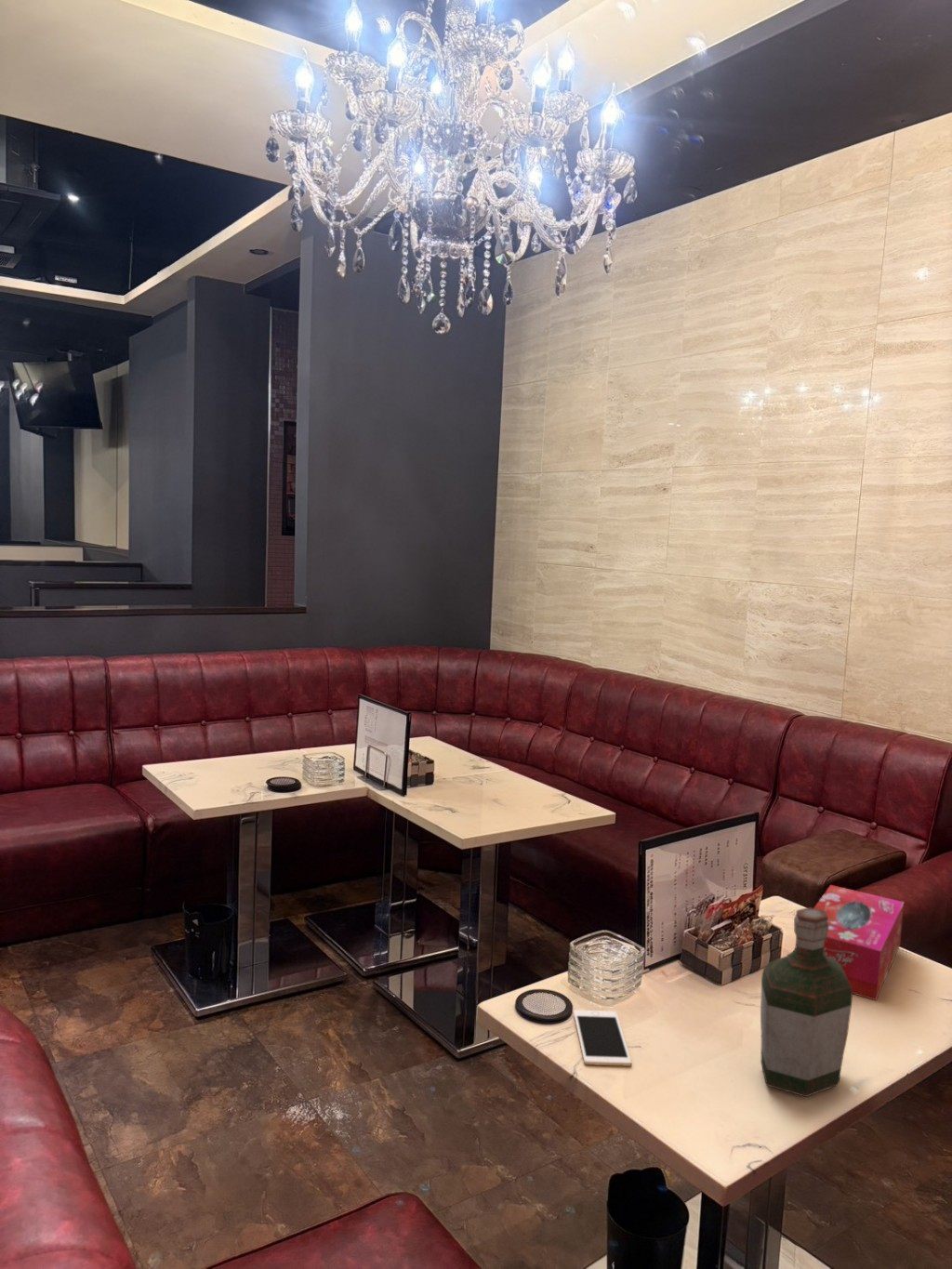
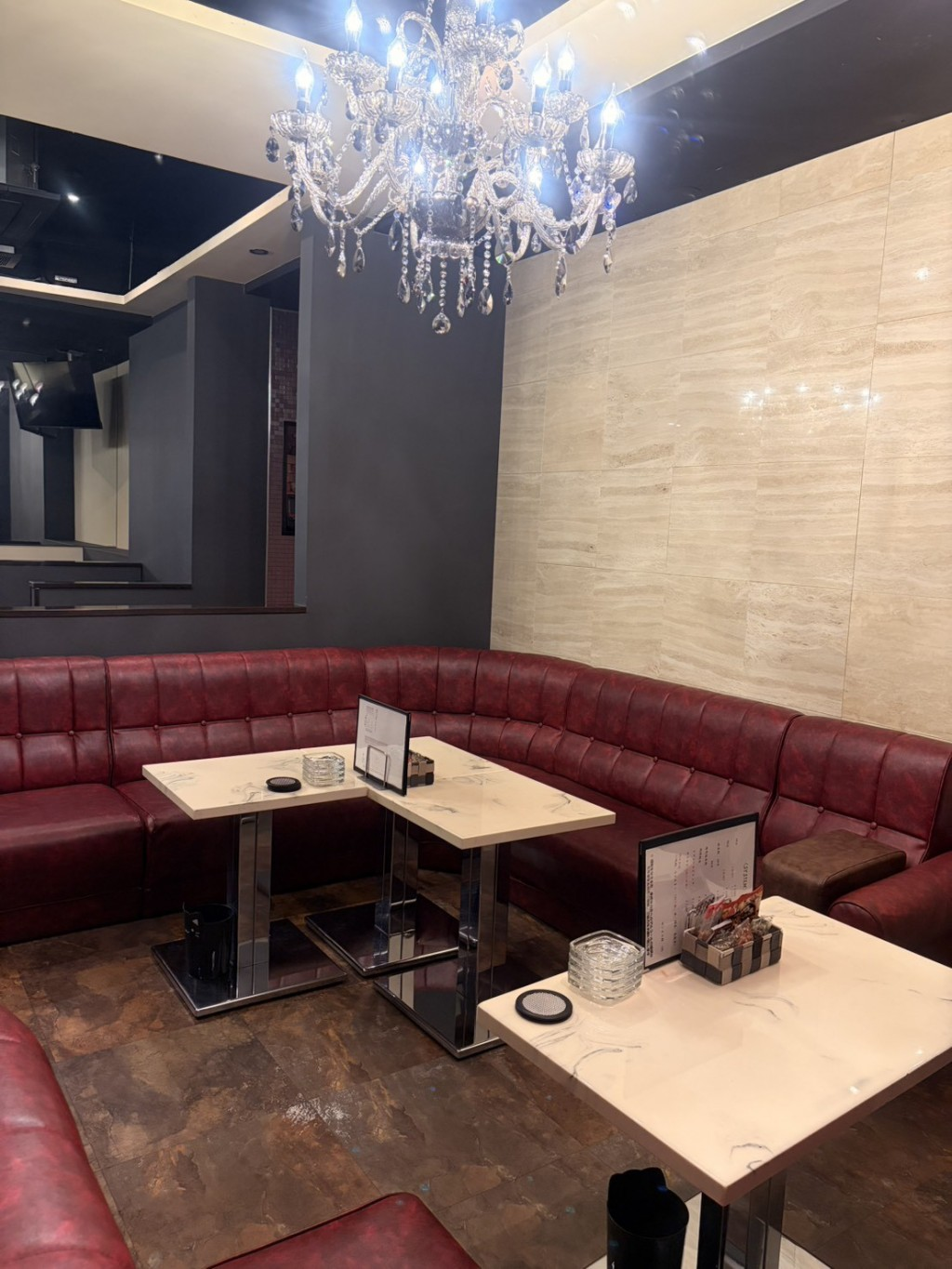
- tissue box [813,884,905,1001]
- cell phone [573,1010,632,1067]
- bottle [760,906,853,1098]
